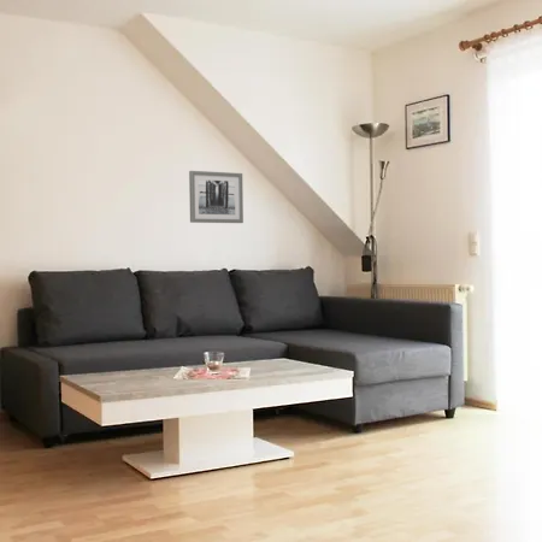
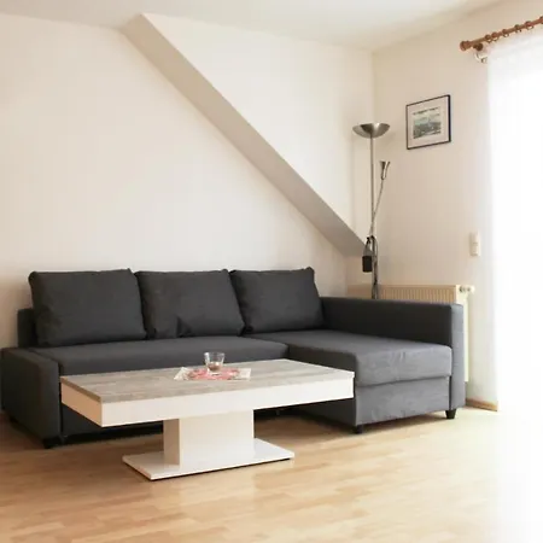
- wall art [188,170,245,224]
